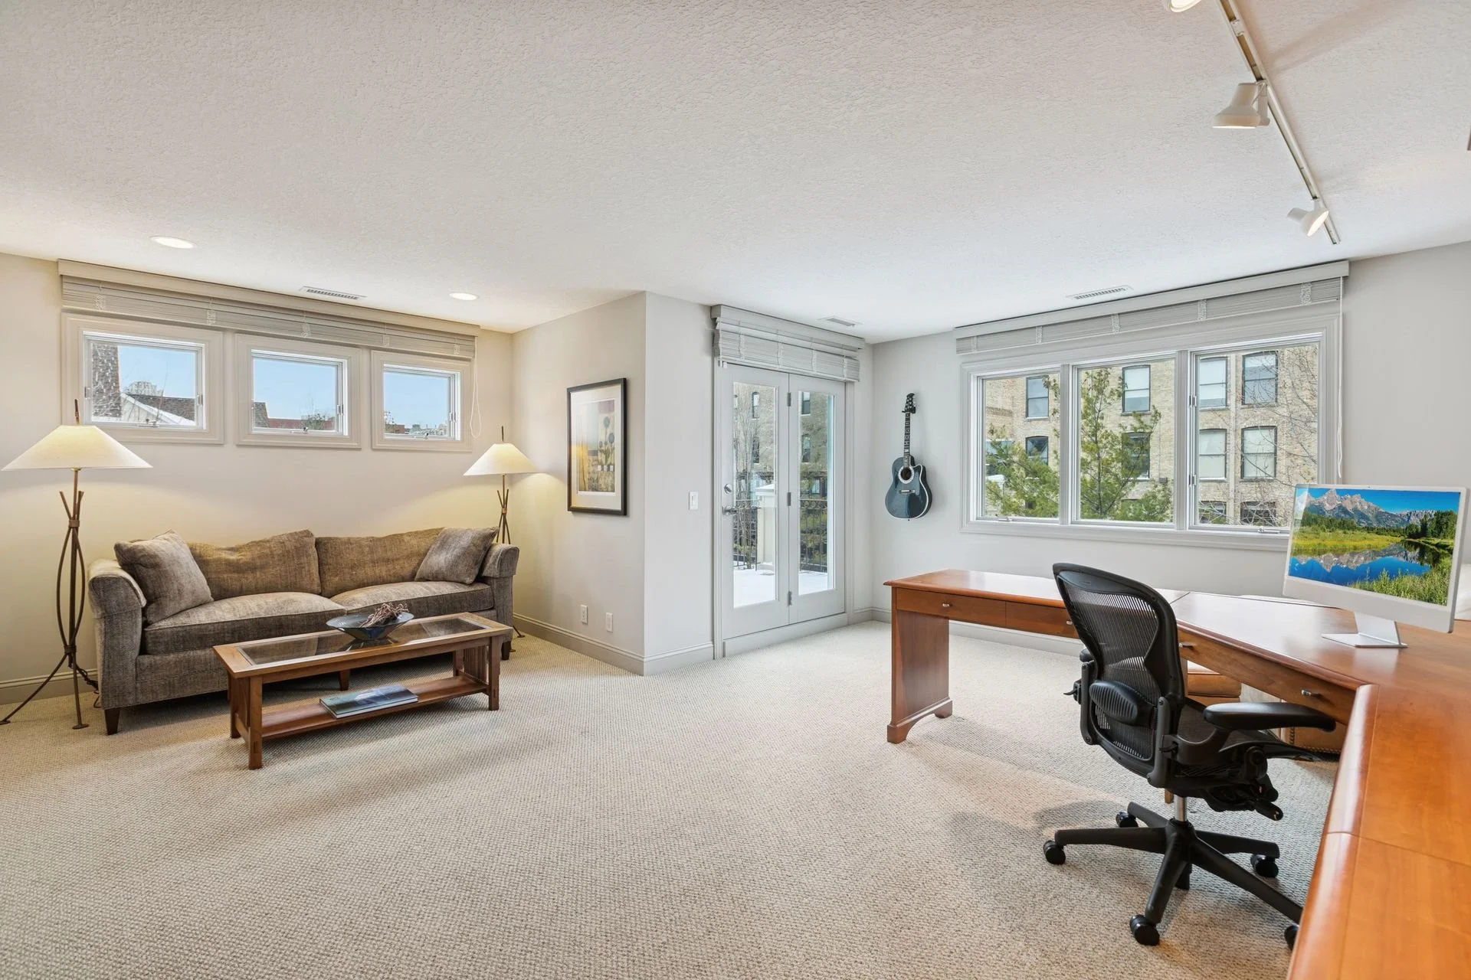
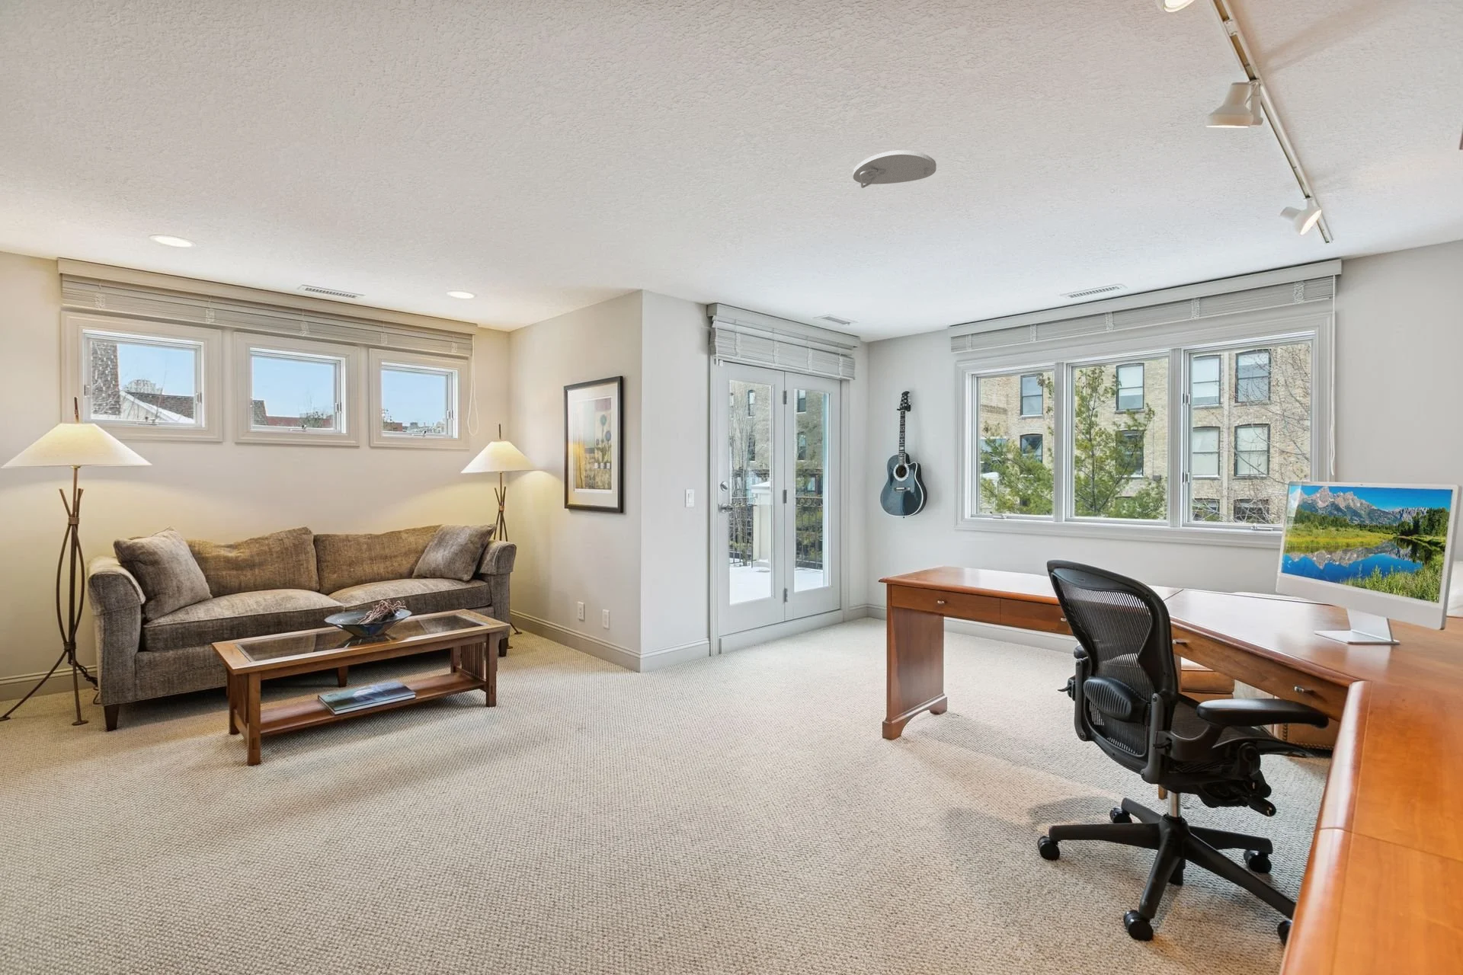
+ smoke detector [852,149,937,189]
